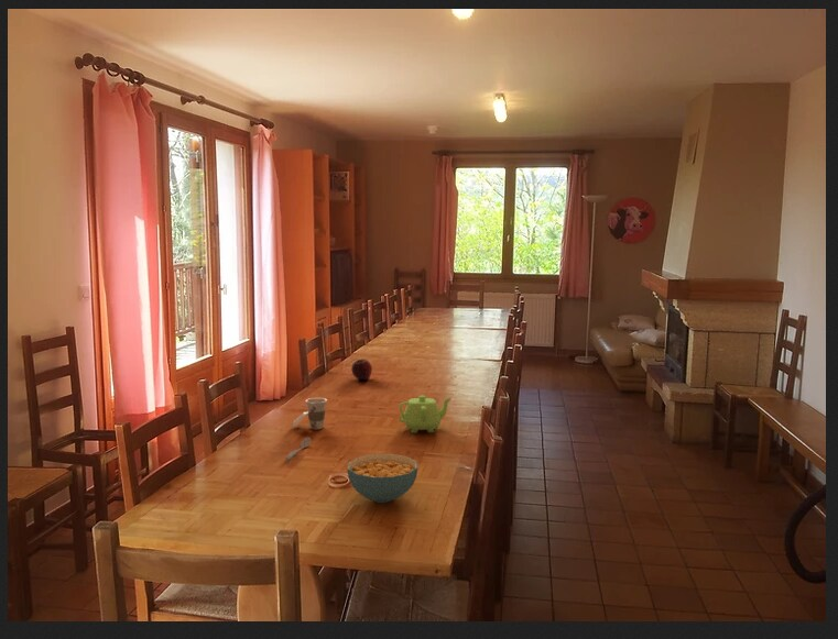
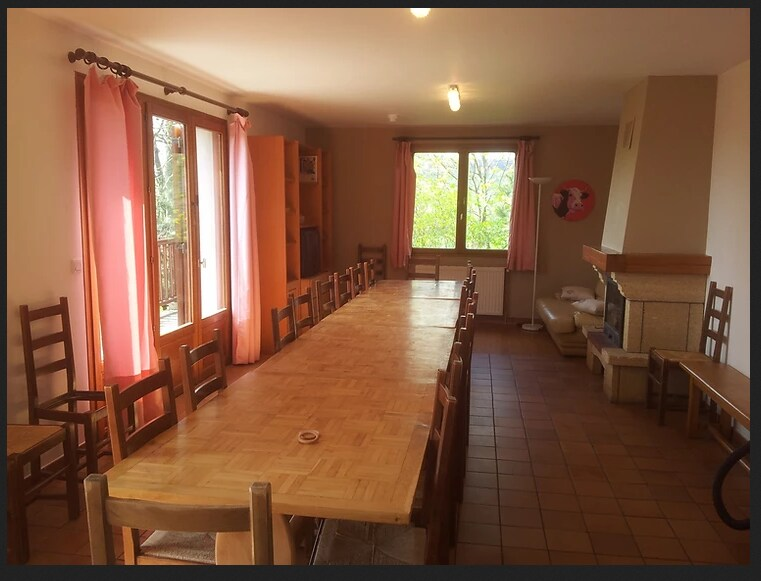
- spoon [284,437,312,461]
- cereal bowl [346,453,418,504]
- cup [292,397,328,430]
- teapot [398,395,454,434]
- fruit [350,359,373,381]
